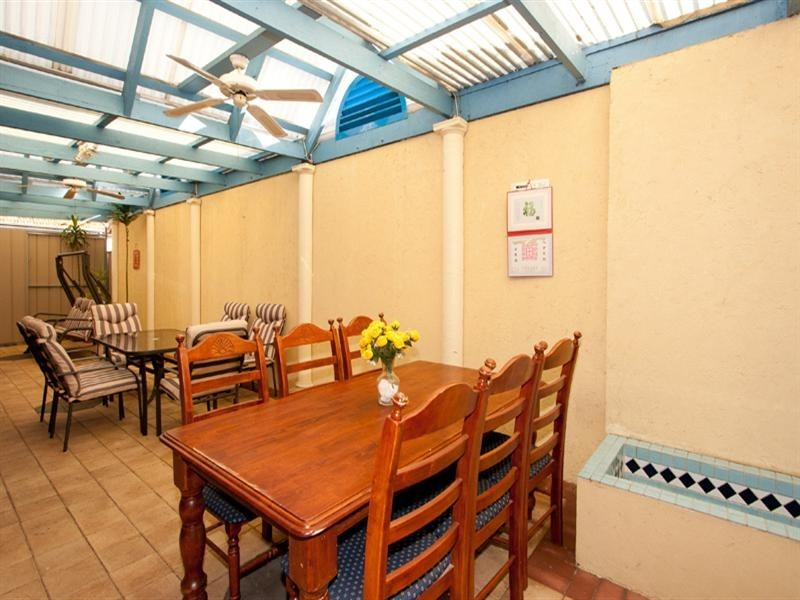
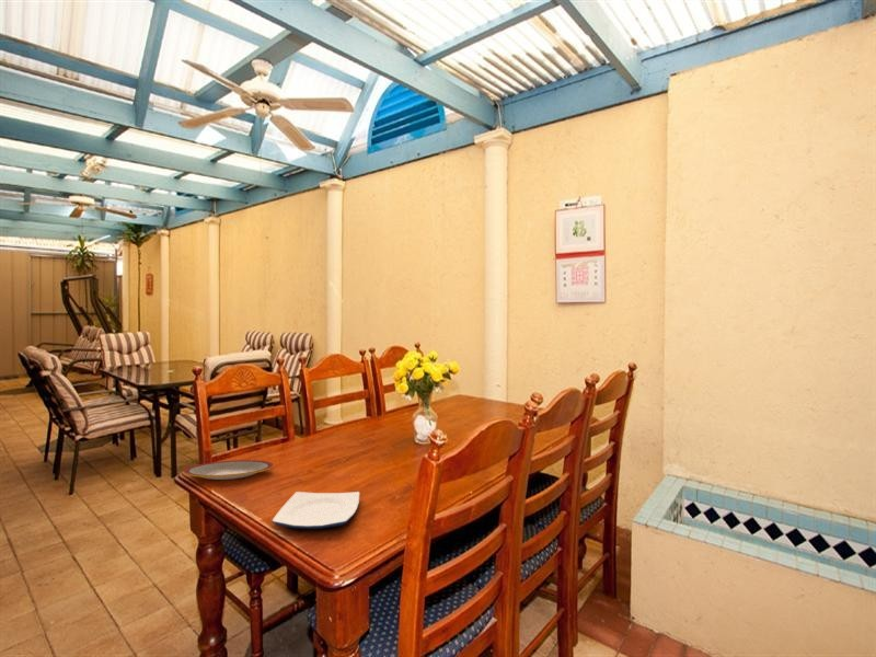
+ plate [182,459,275,481]
+ plate [270,491,360,530]
